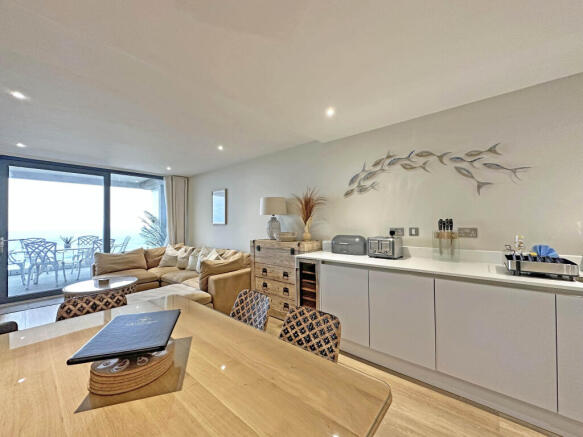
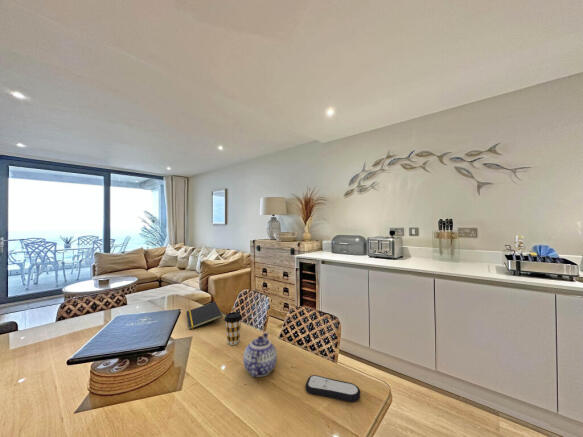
+ remote control [304,374,361,403]
+ notepad [186,301,223,331]
+ coffee cup [223,311,243,346]
+ teapot [242,332,278,378]
